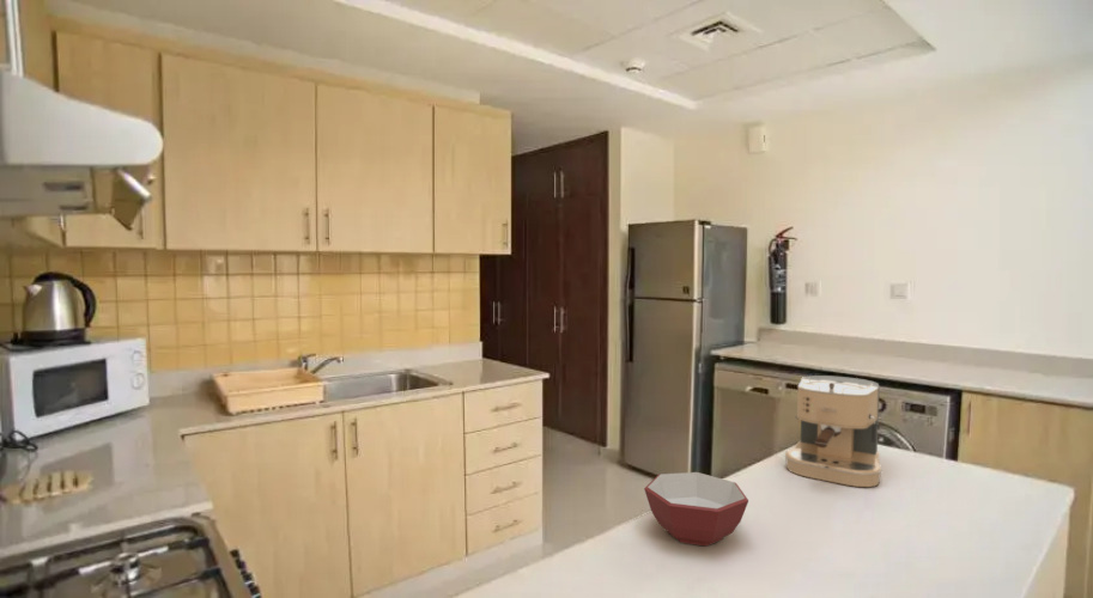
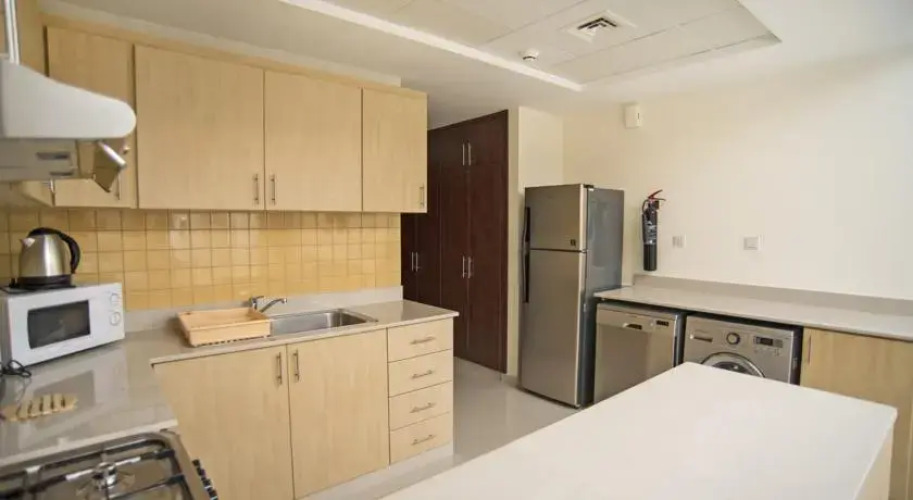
- coffee maker [784,374,882,488]
- bowl [643,471,749,547]
